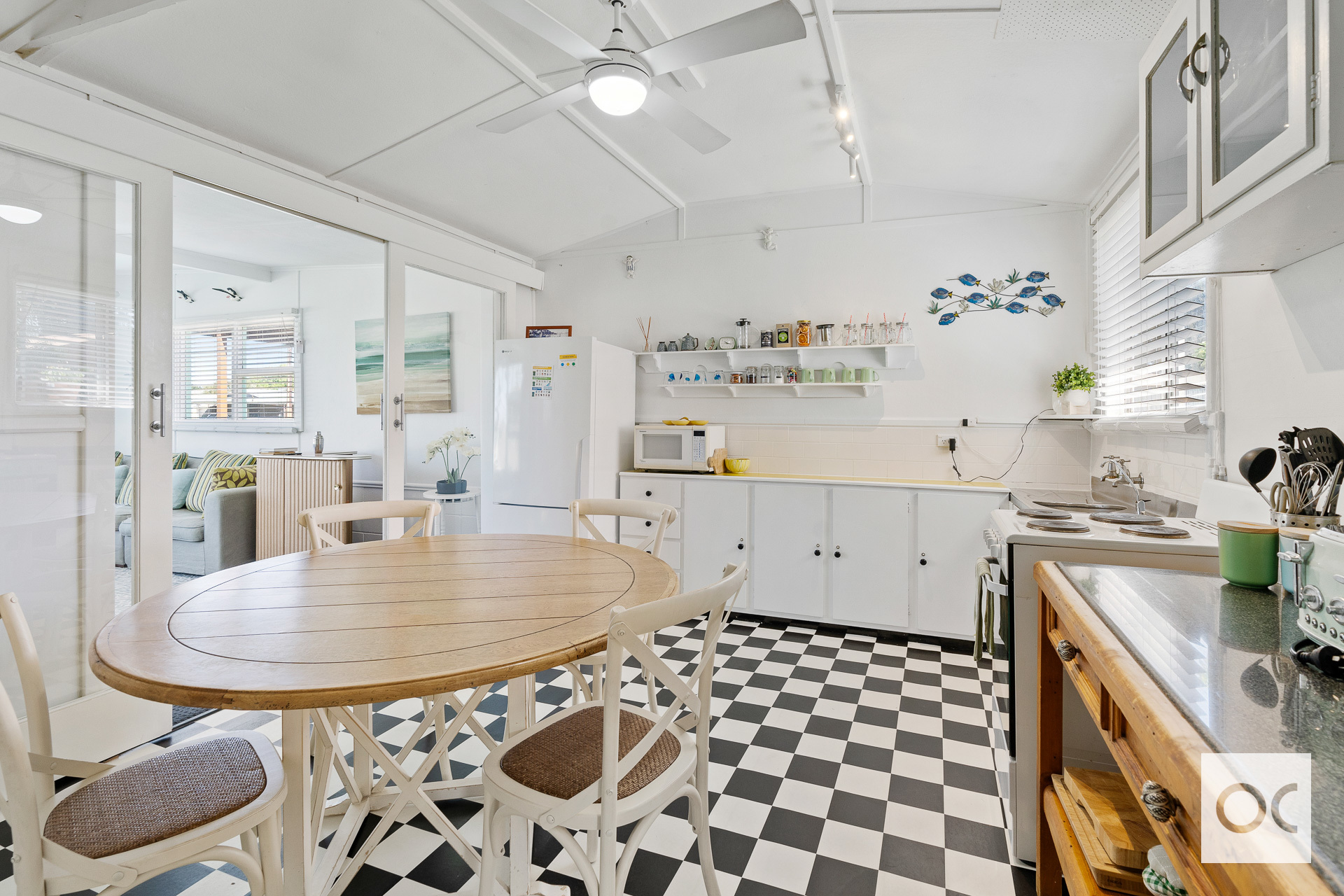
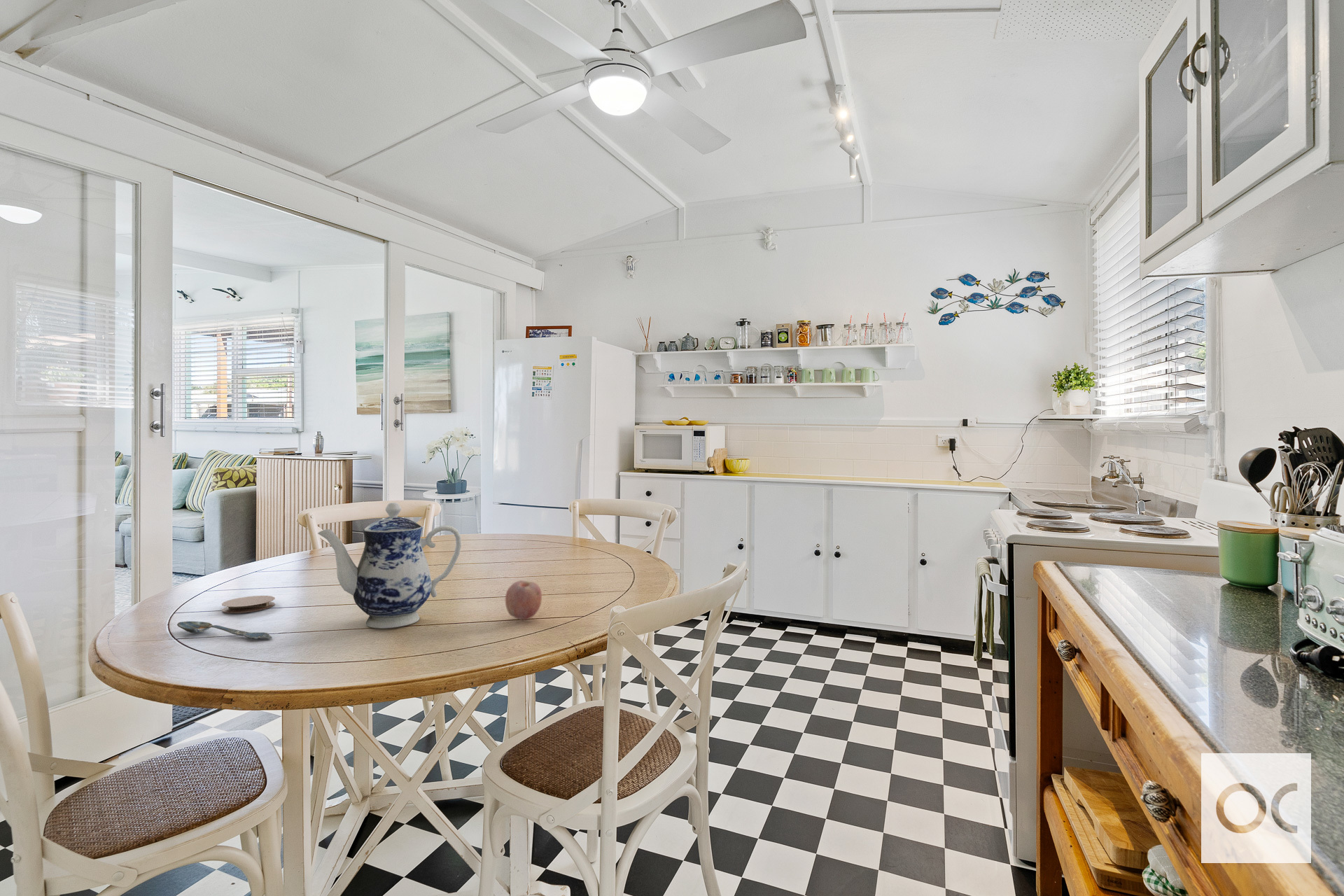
+ teapot [317,502,462,629]
+ coaster [221,595,276,614]
+ fruit [505,580,542,621]
+ spoon [176,621,272,640]
